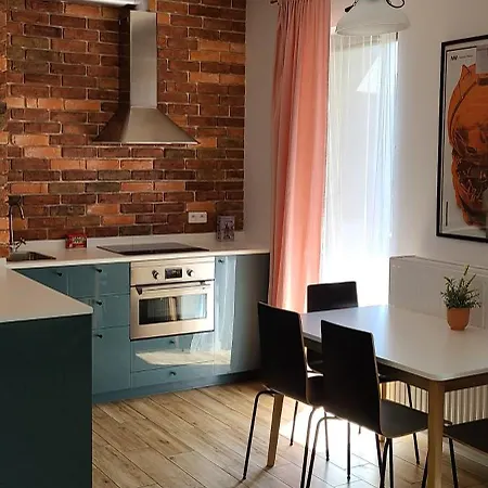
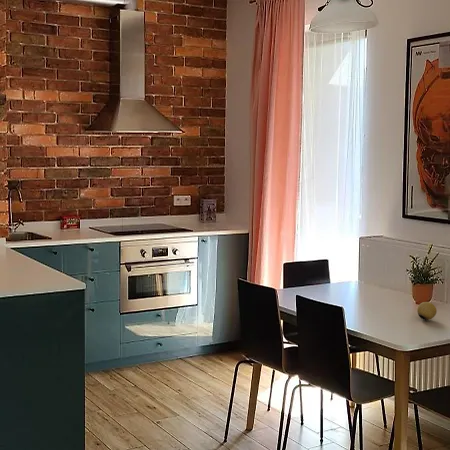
+ fruit [416,301,438,321]
